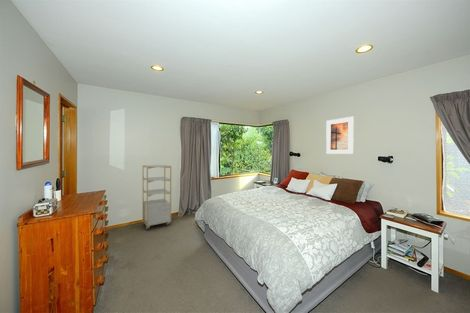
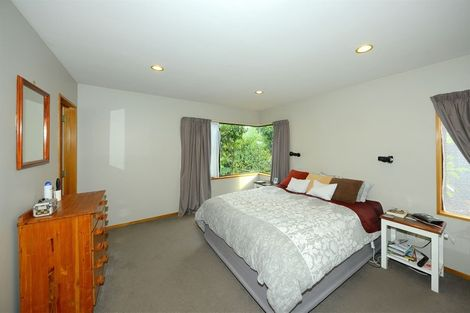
- shelving unit [142,164,172,231]
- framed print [325,116,355,155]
